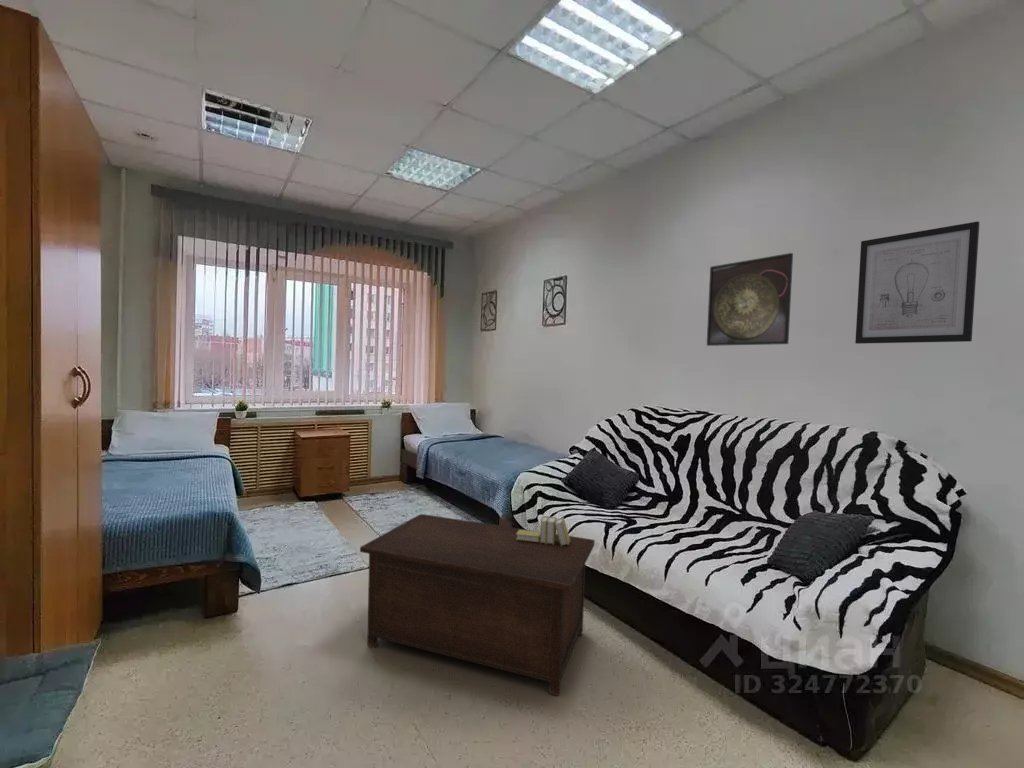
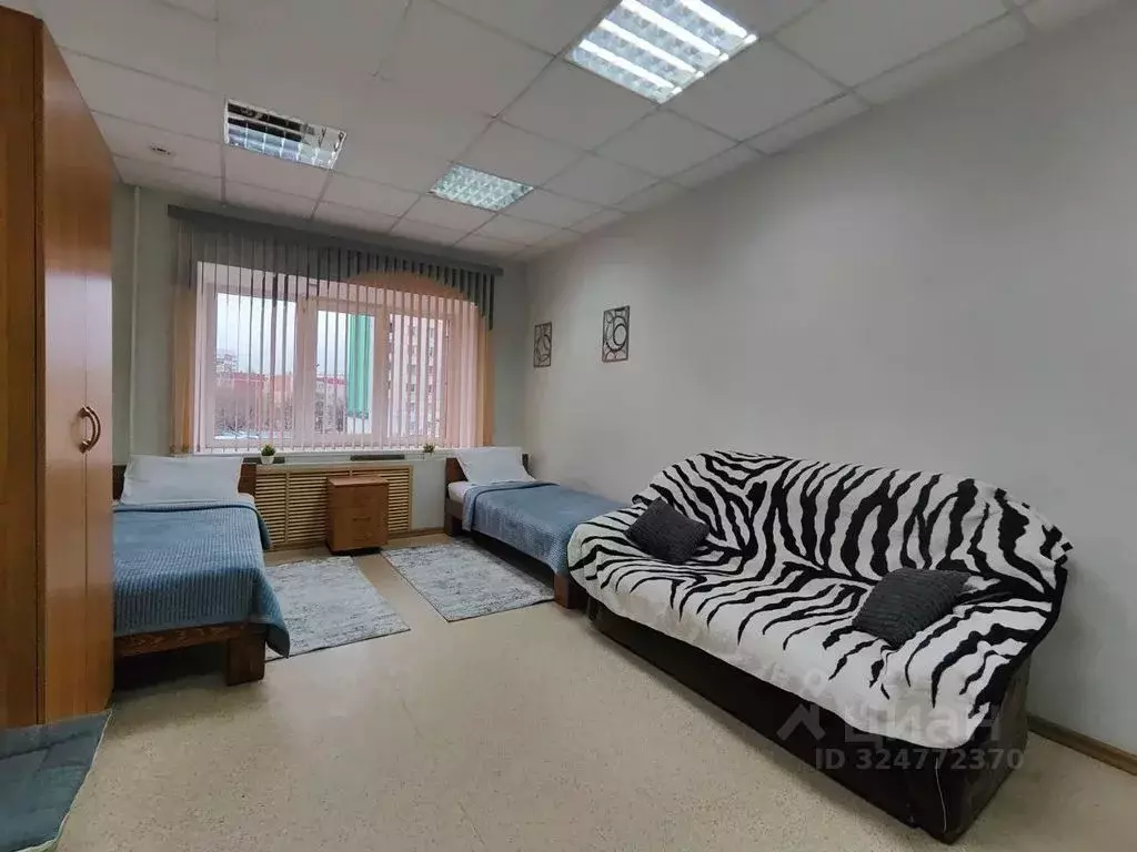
- books [516,515,570,546]
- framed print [706,252,794,347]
- wall art [854,220,980,345]
- cabinet [359,513,596,697]
